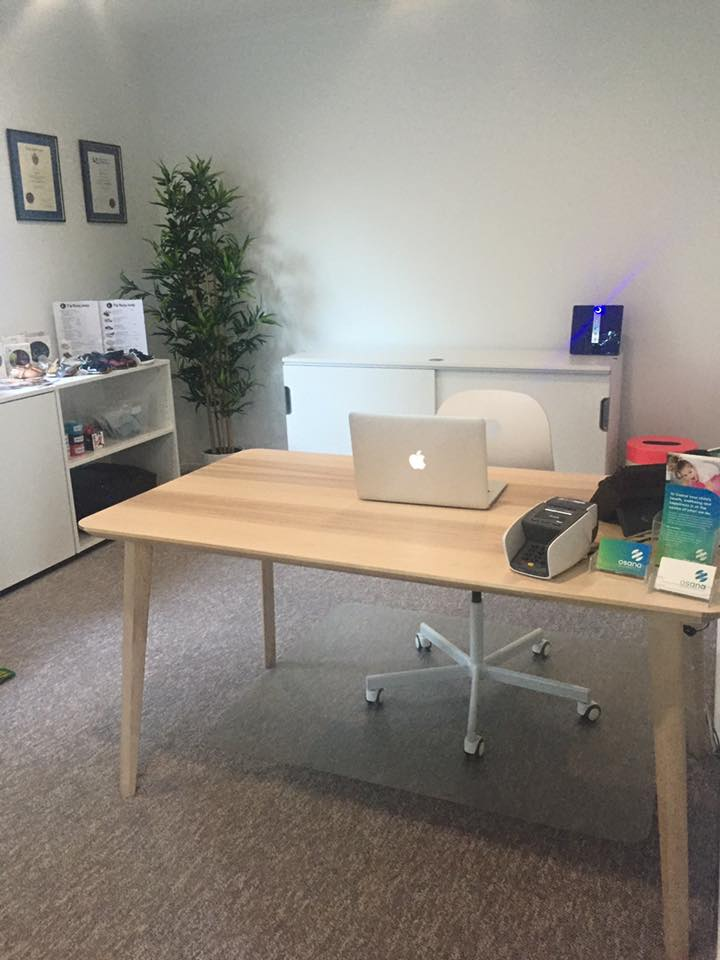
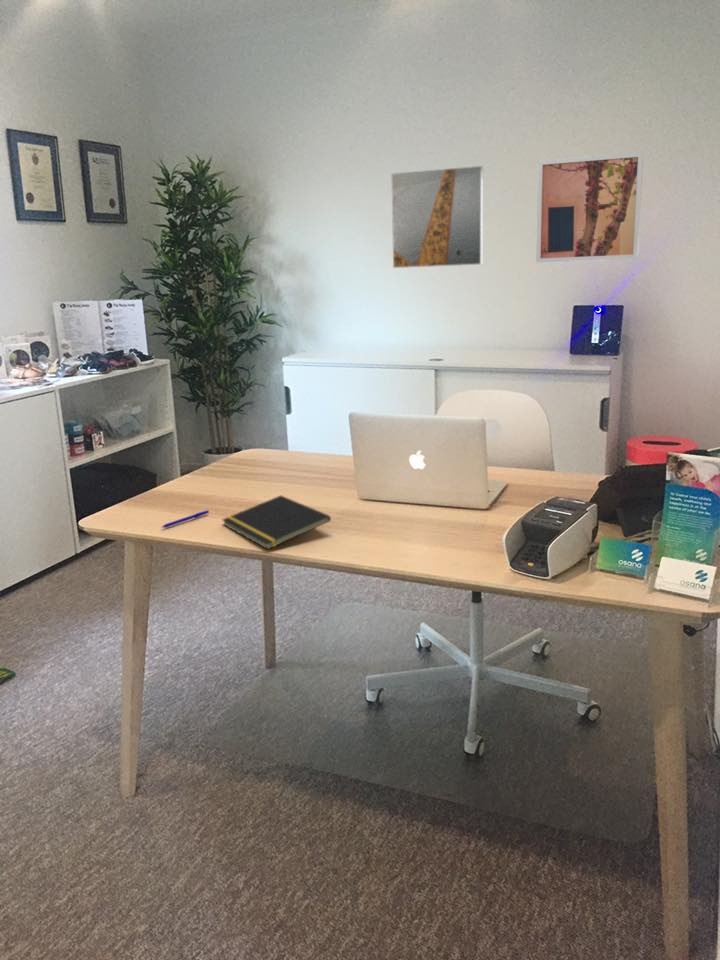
+ pen [161,509,210,529]
+ notepad [221,494,332,550]
+ wall art [535,151,644,264]
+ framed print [390,165,484,269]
